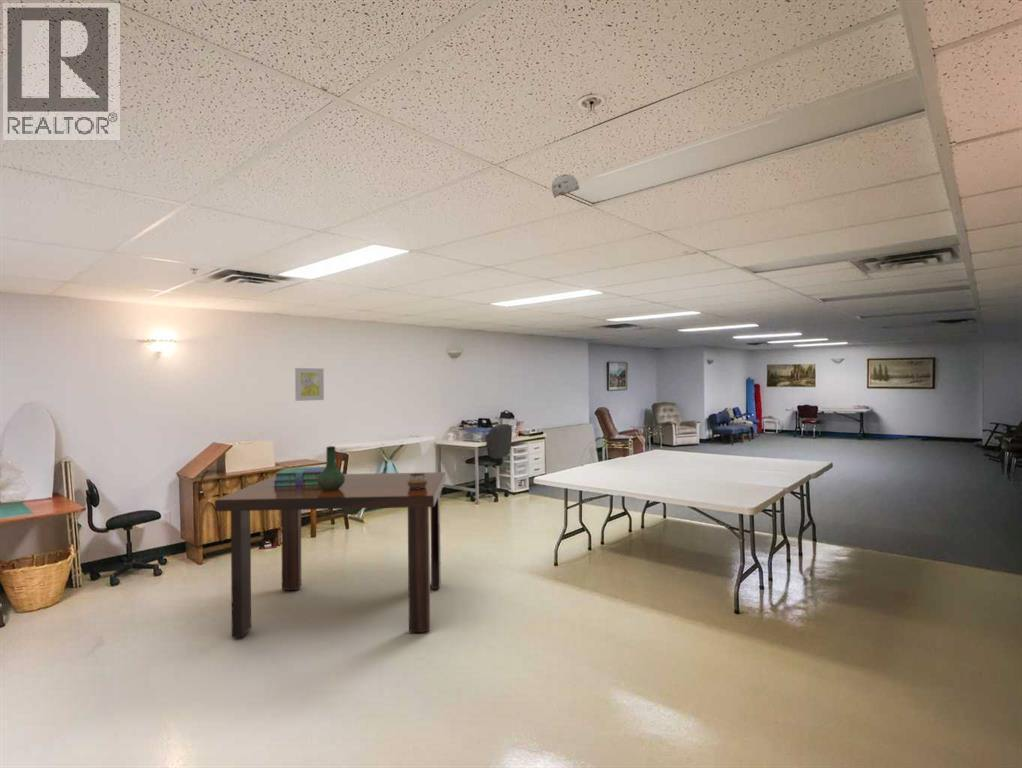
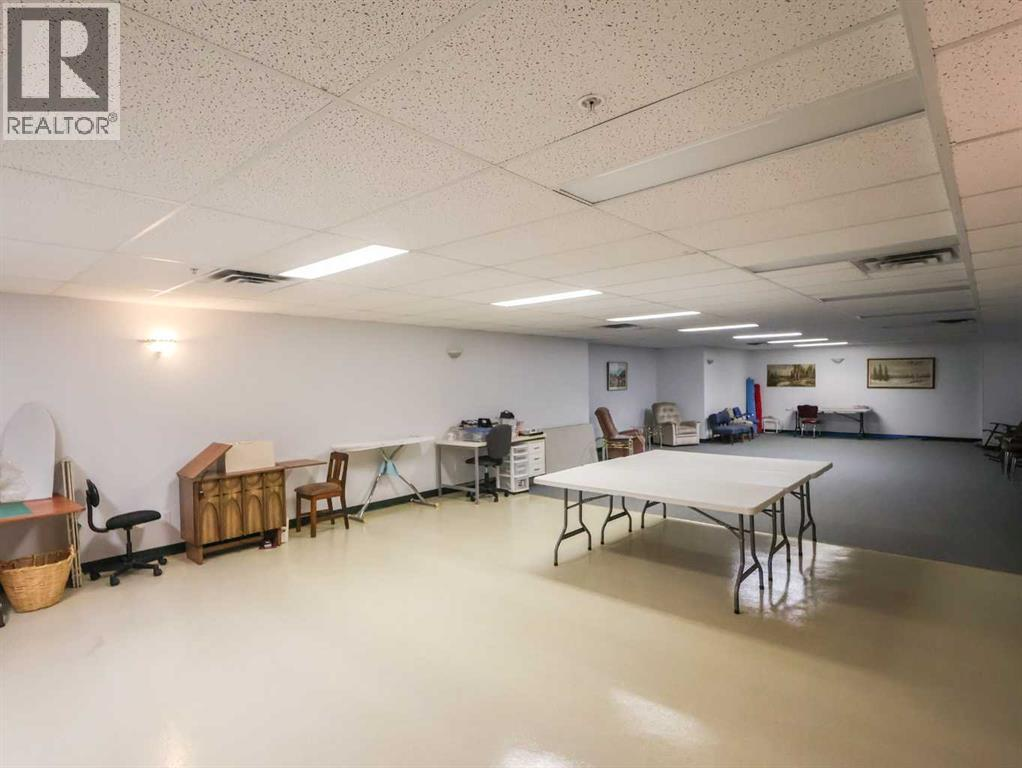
- stack of books [274,466,326,486]
- vase [317,445,345,491]
- wall art [294,367,325,402]
- smoke detector [551,173,580,199]
- dining table [214,471,447,639]
- decorative bowl [407,472,427,489]
